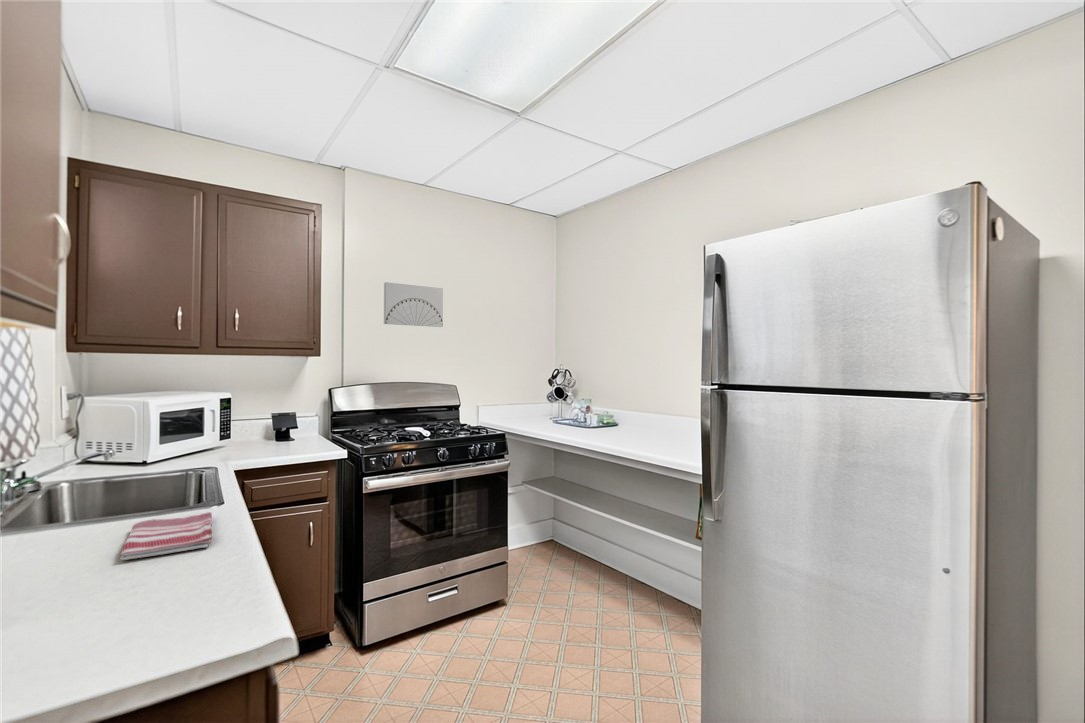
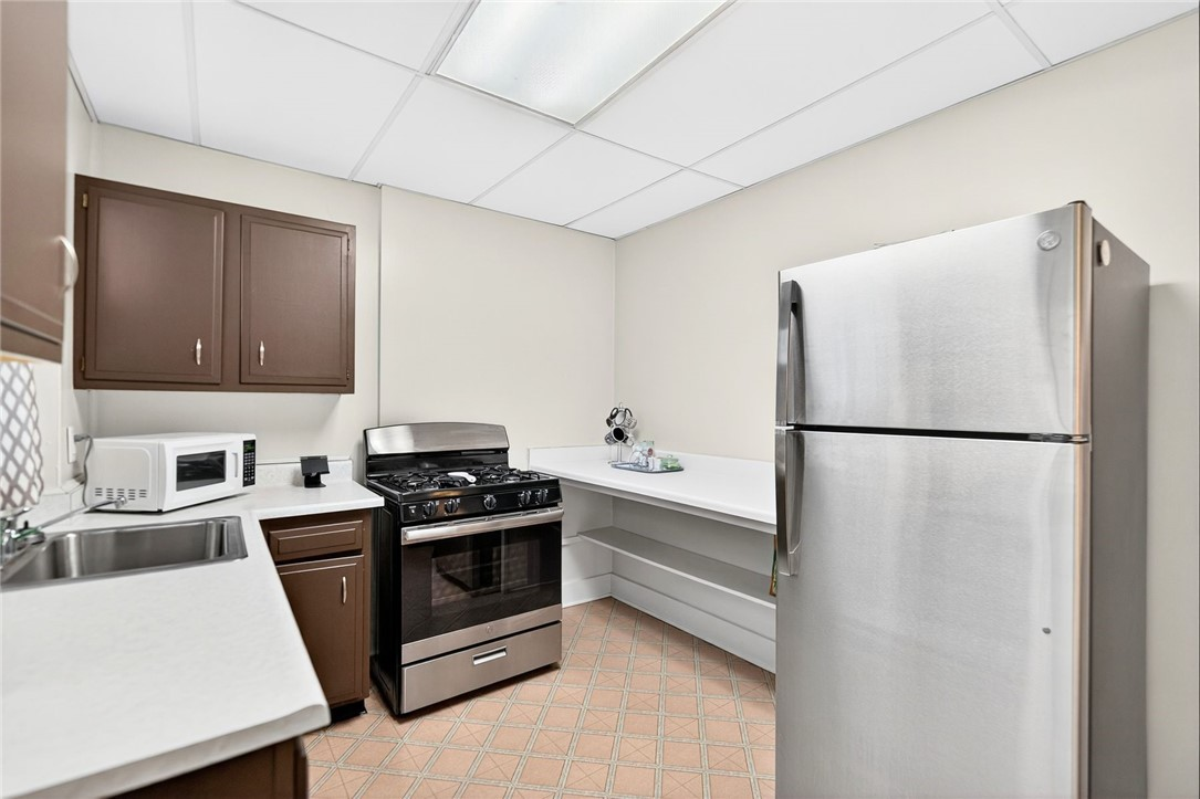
- dish towel [119,511,213,561]
- wall art [383,281,444,328]
